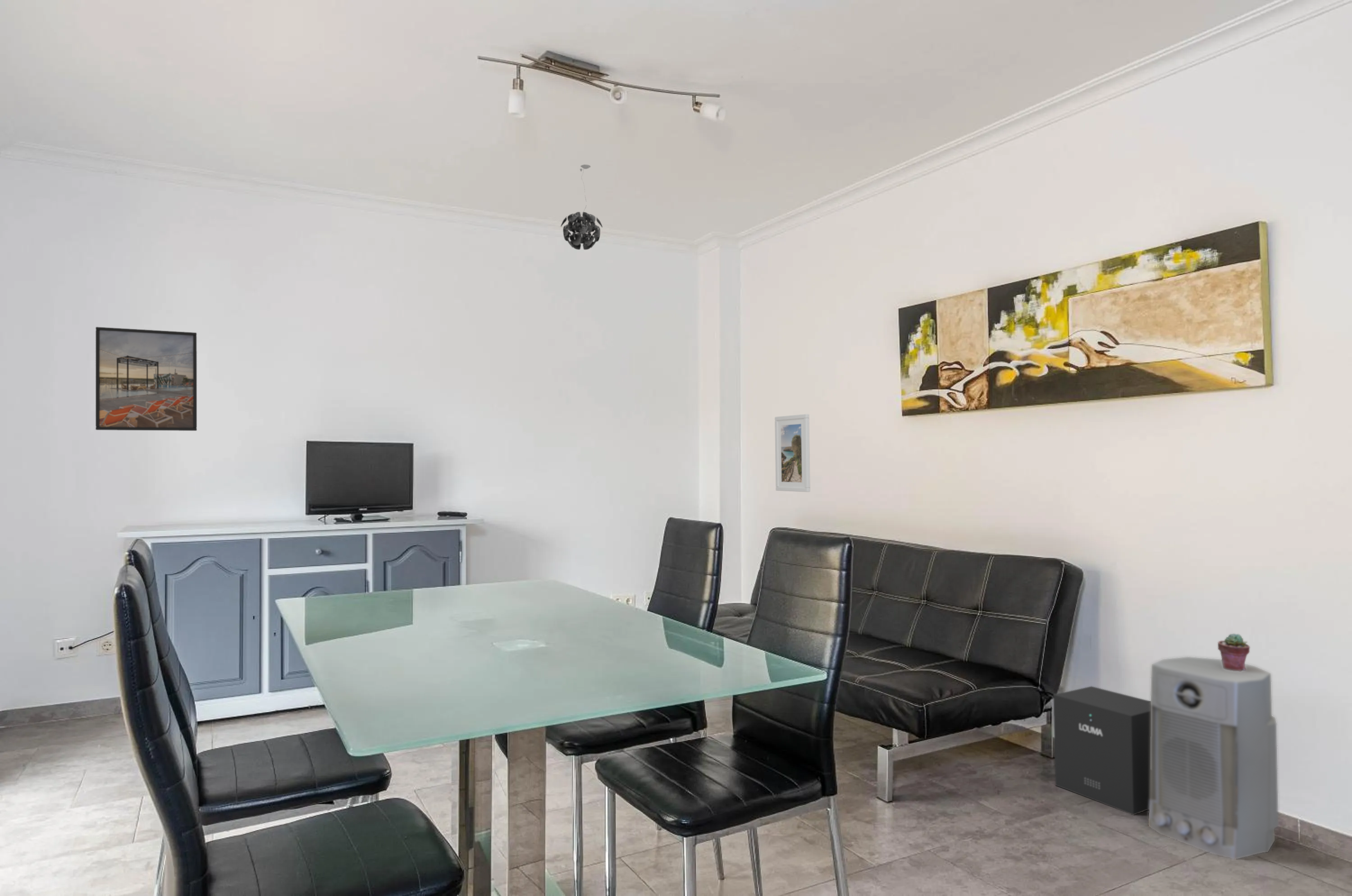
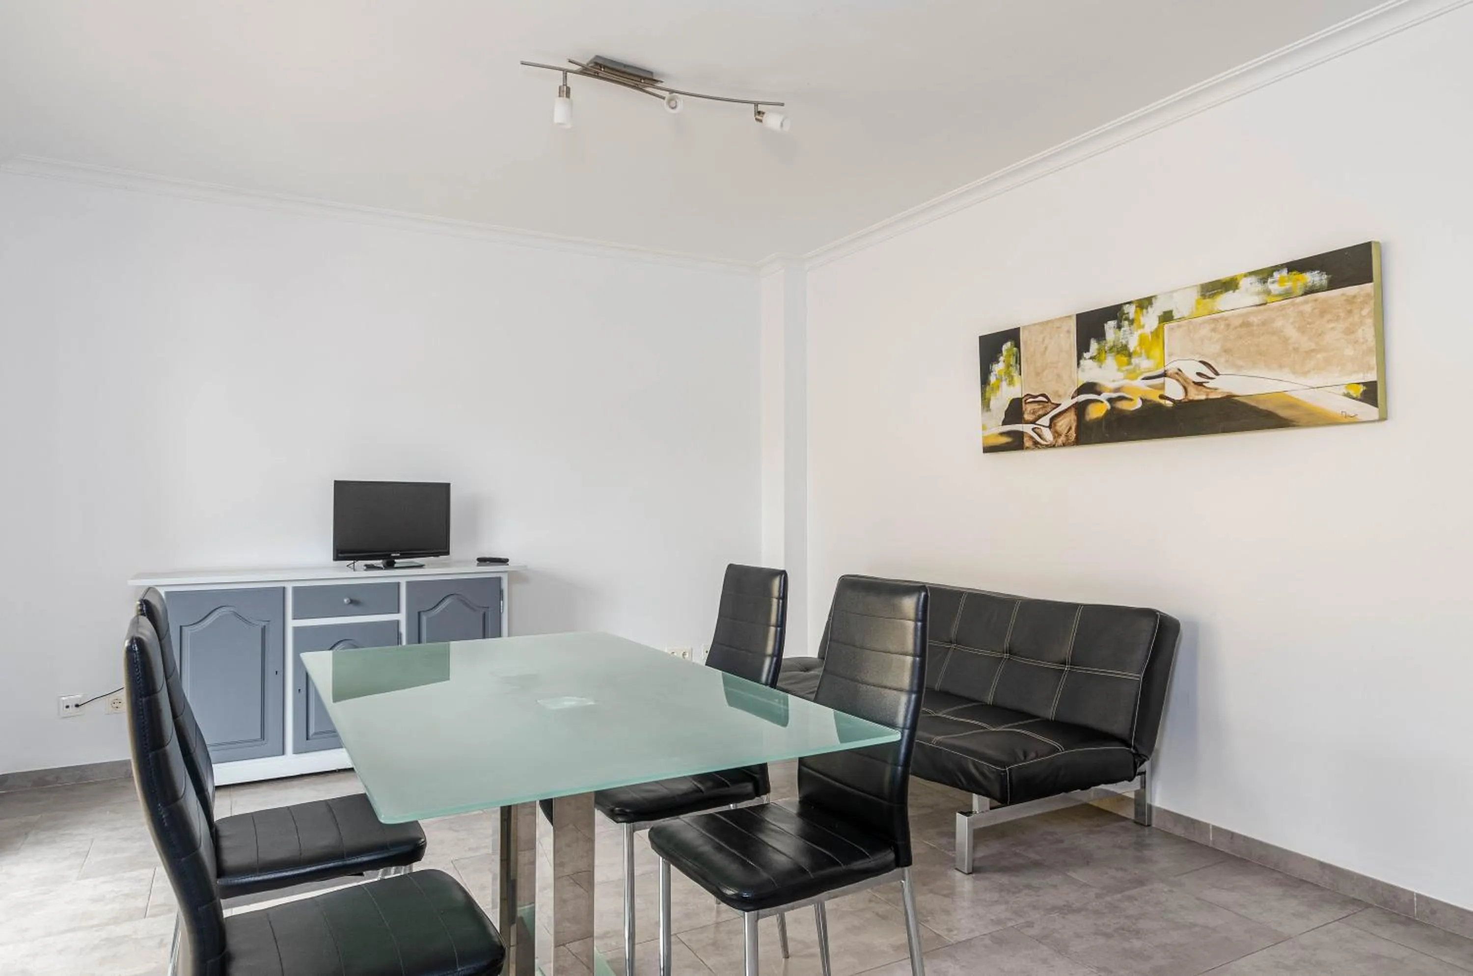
- air purifier [1147,656,1279,860]
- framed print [95,326,197,431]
- pendant light [560,164,603,250]
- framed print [774,414,811,493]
- potted succulent [1217,633,1250,671]
- speaker [1053,686,1151,815]
